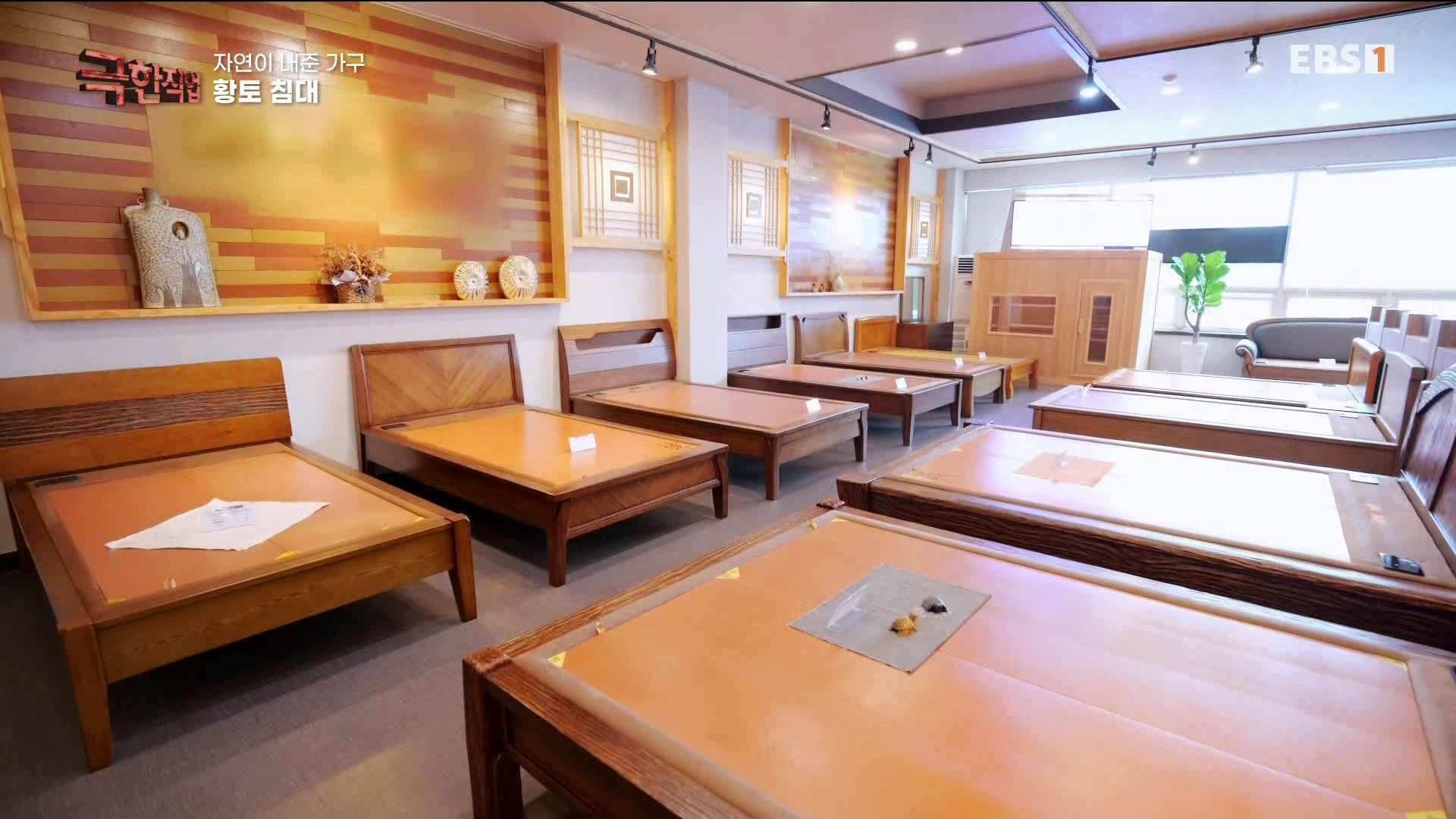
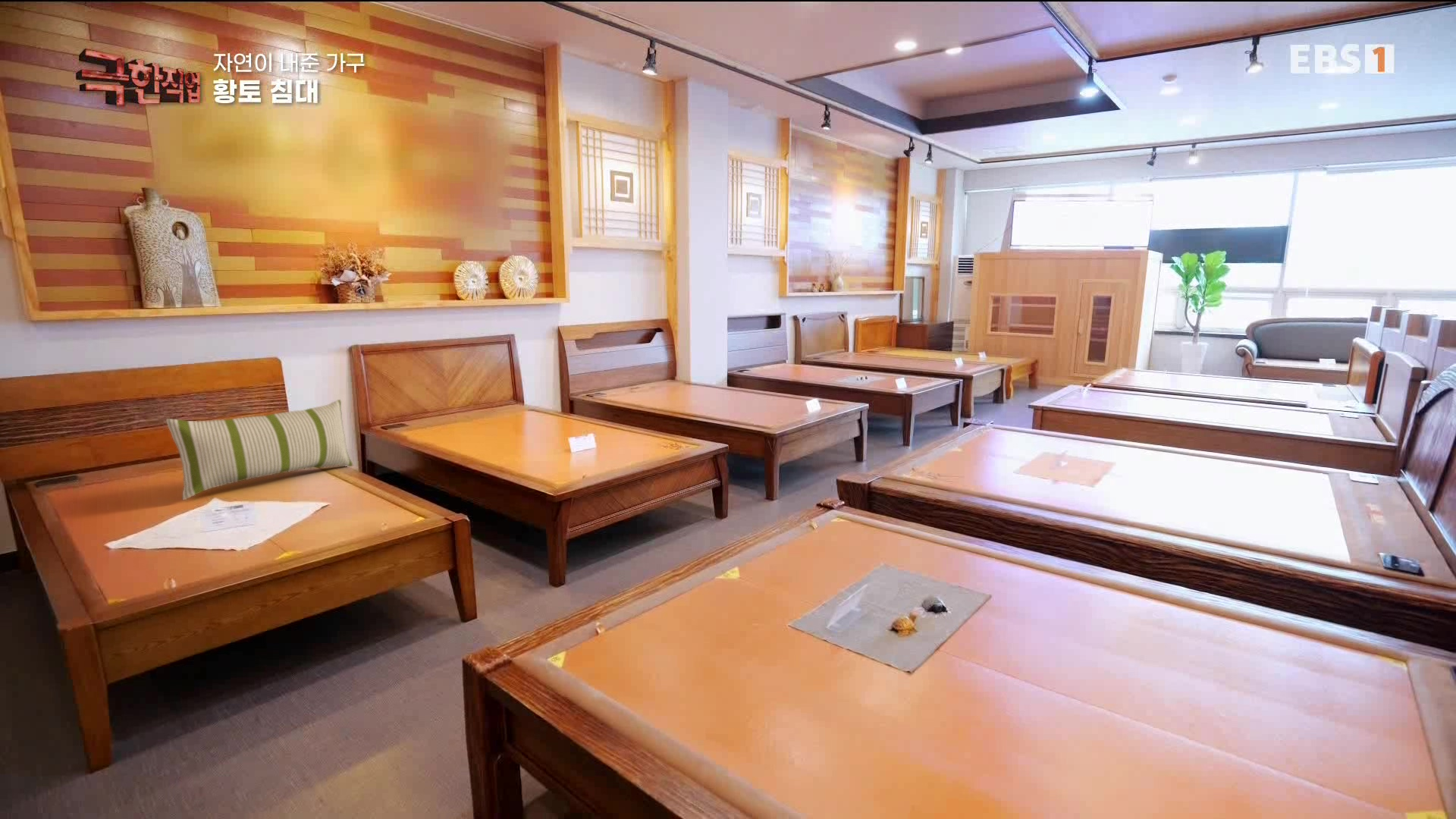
+ pillow [165,399,353,501]
